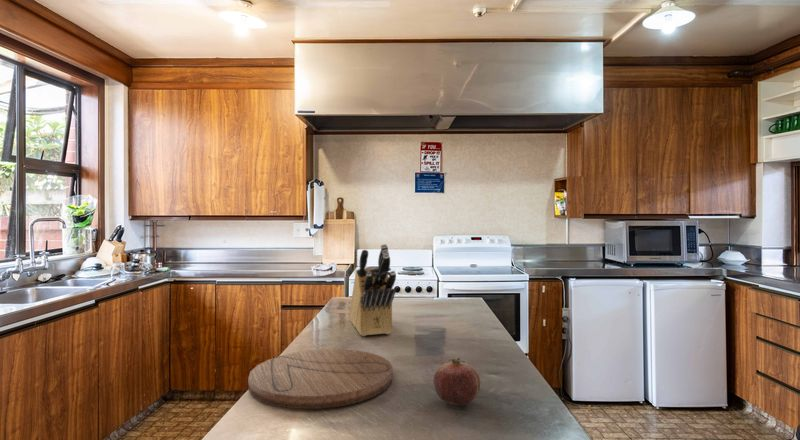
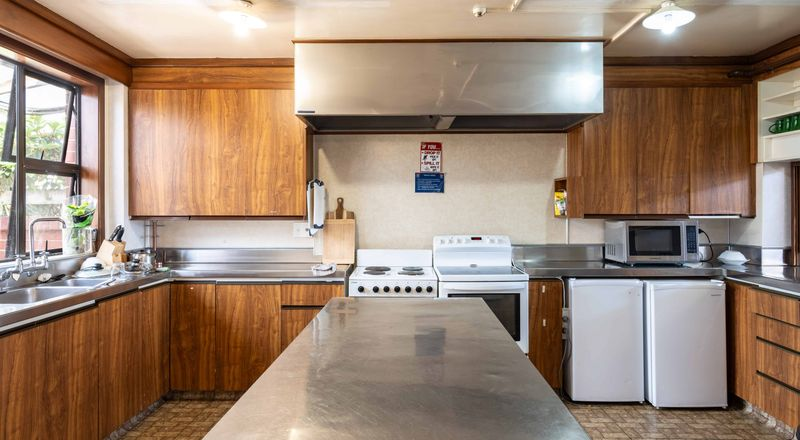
- knife block [348,243,397,337]
- fruit [432,357,481,406]
- cutting board [247,348,393,410]
